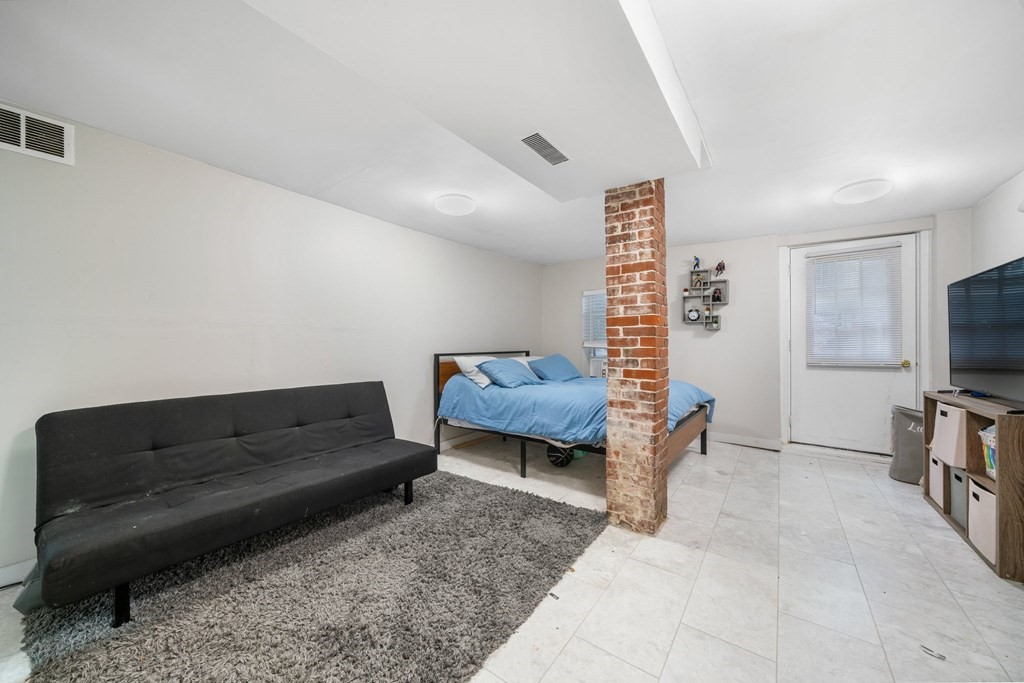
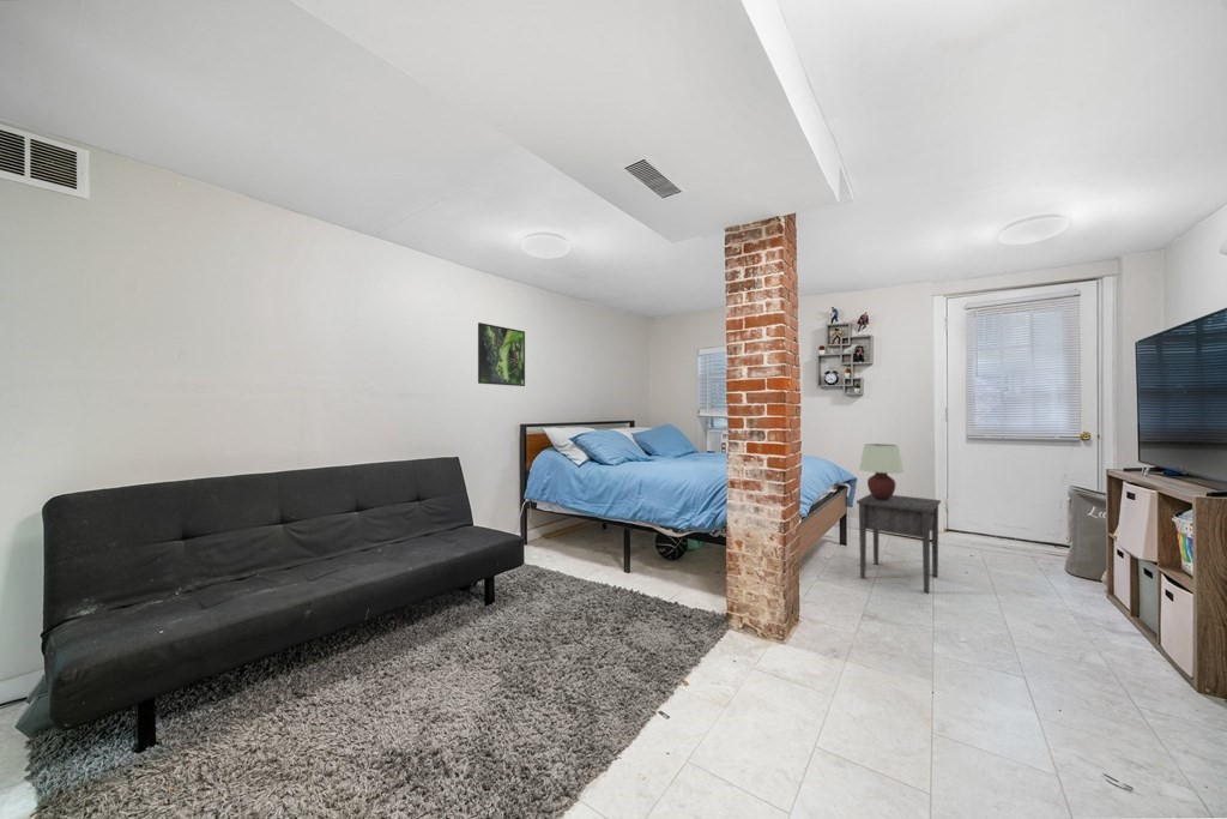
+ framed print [477,321,526,387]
+ table lamp [858,442,906,500]
+ nightstand [856,493,942,594]
